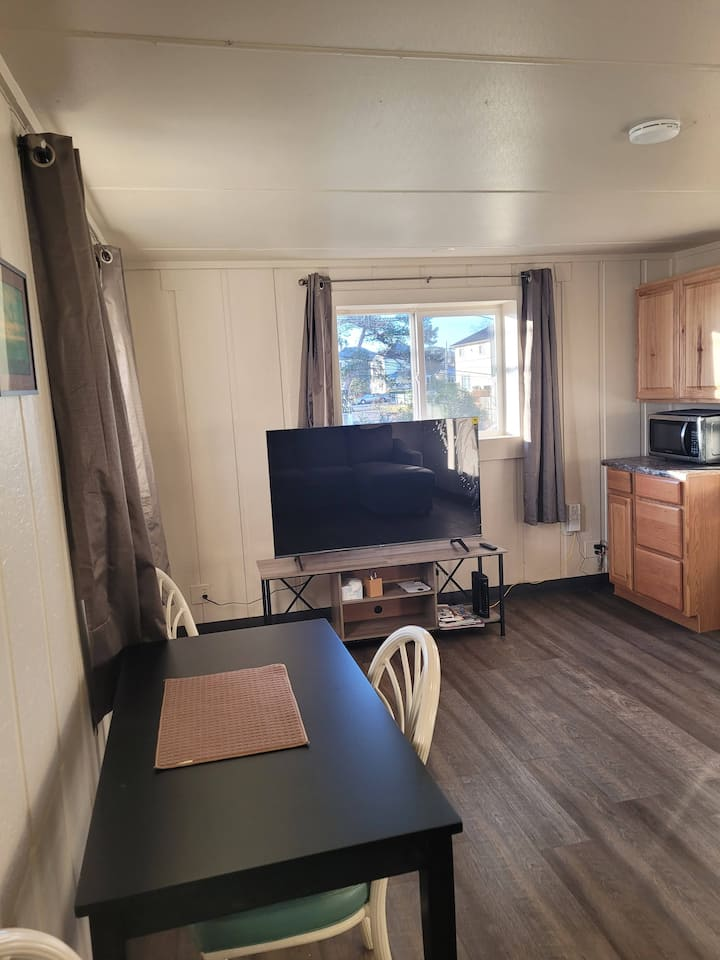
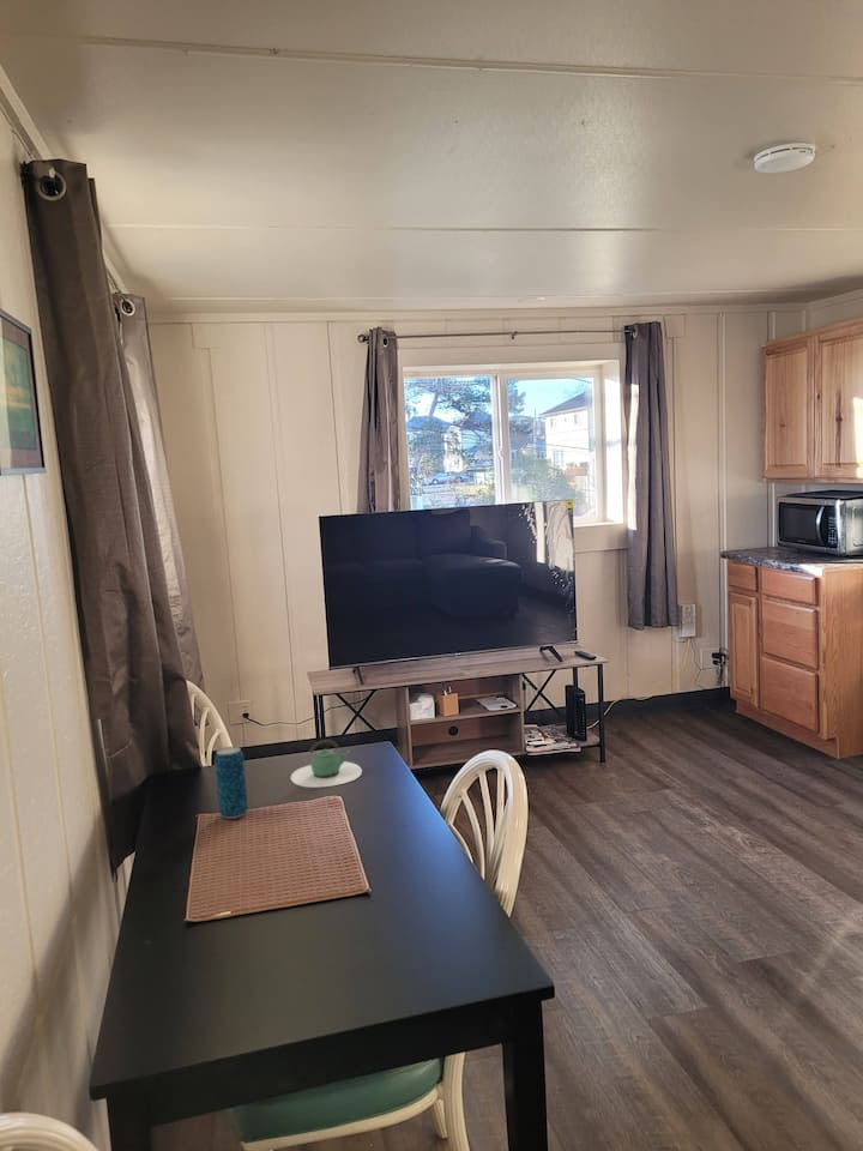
+ teapot [290,739,363,789]
+ beverage can [213,746,249,820]
